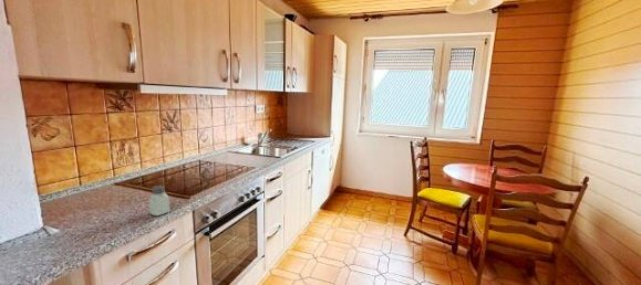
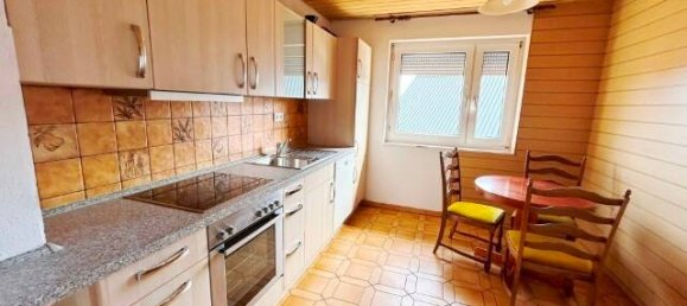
- saltshaker [147,184,170,217]
